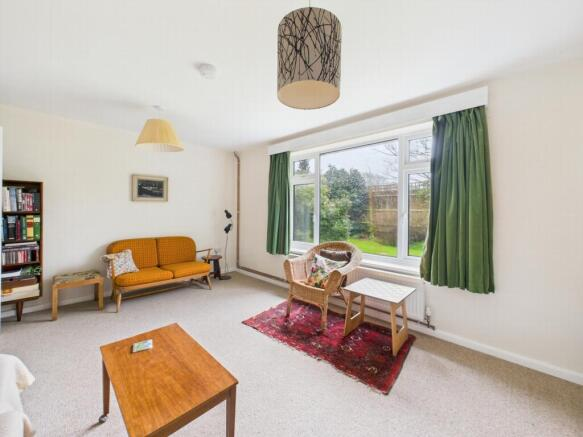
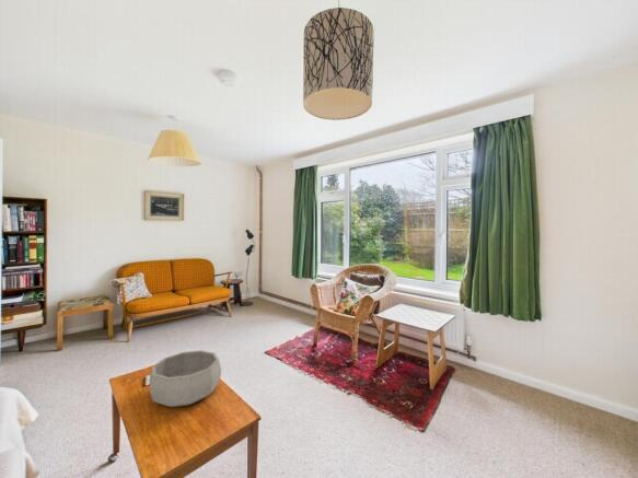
+ decorative bowl [149,349,222,408]
